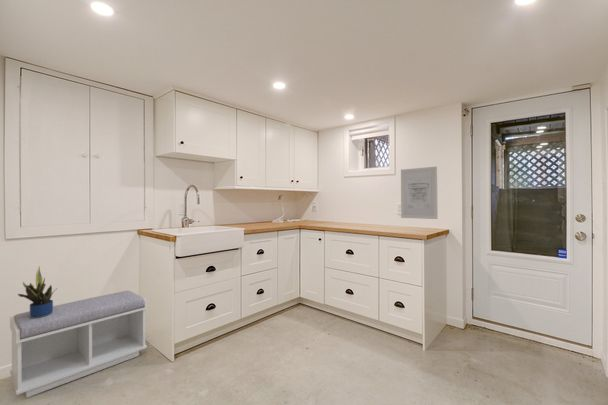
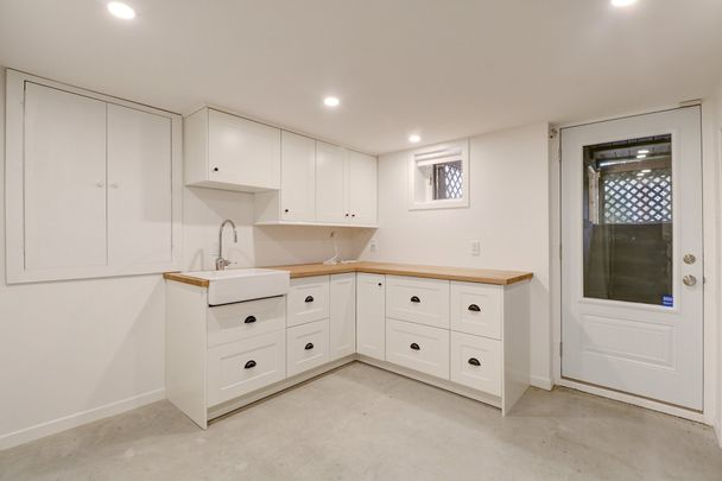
- potted plant [17,265,59,318]
- bench [9,290,148,398]
- wall art [400,166,439,220]
